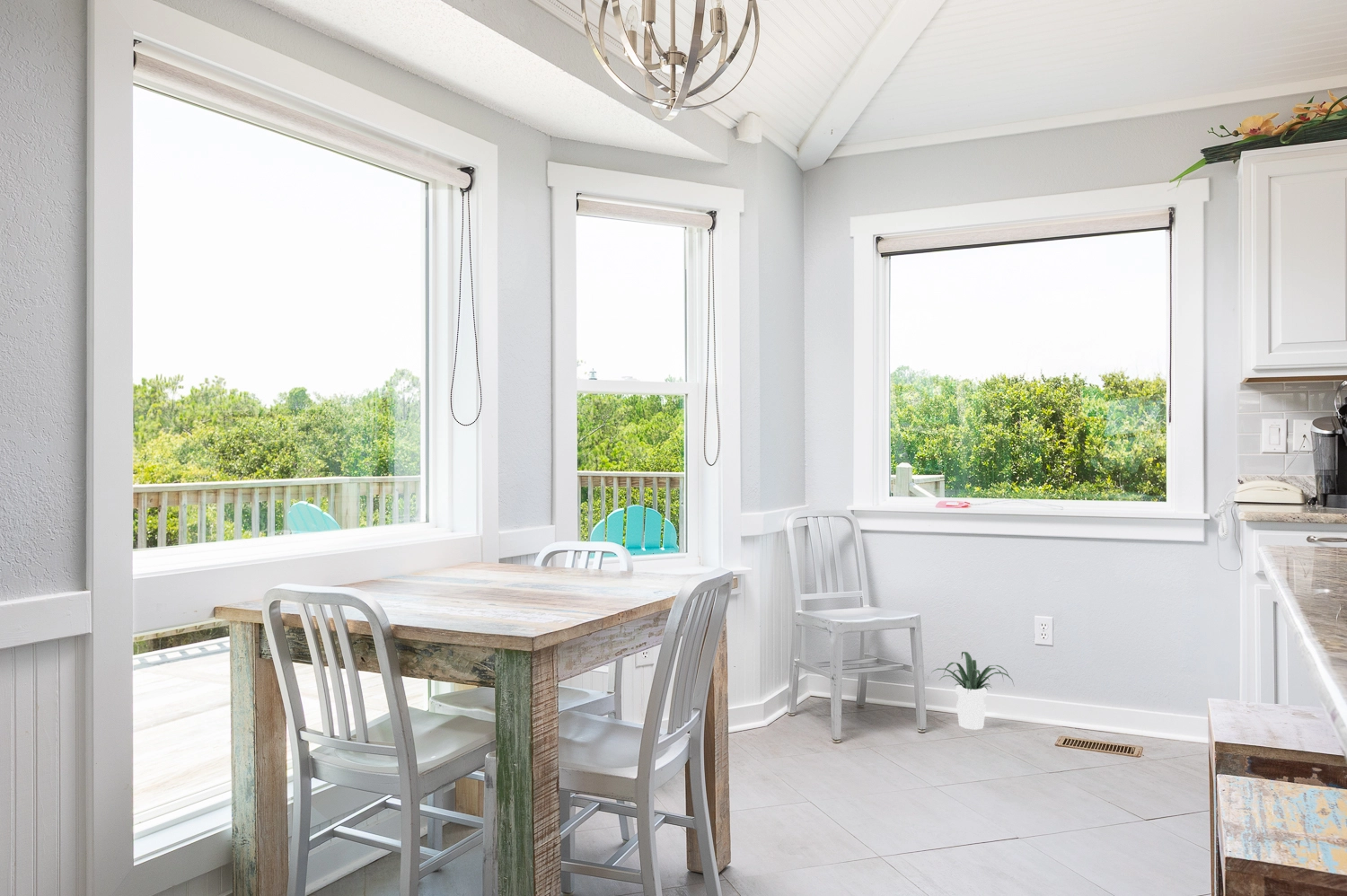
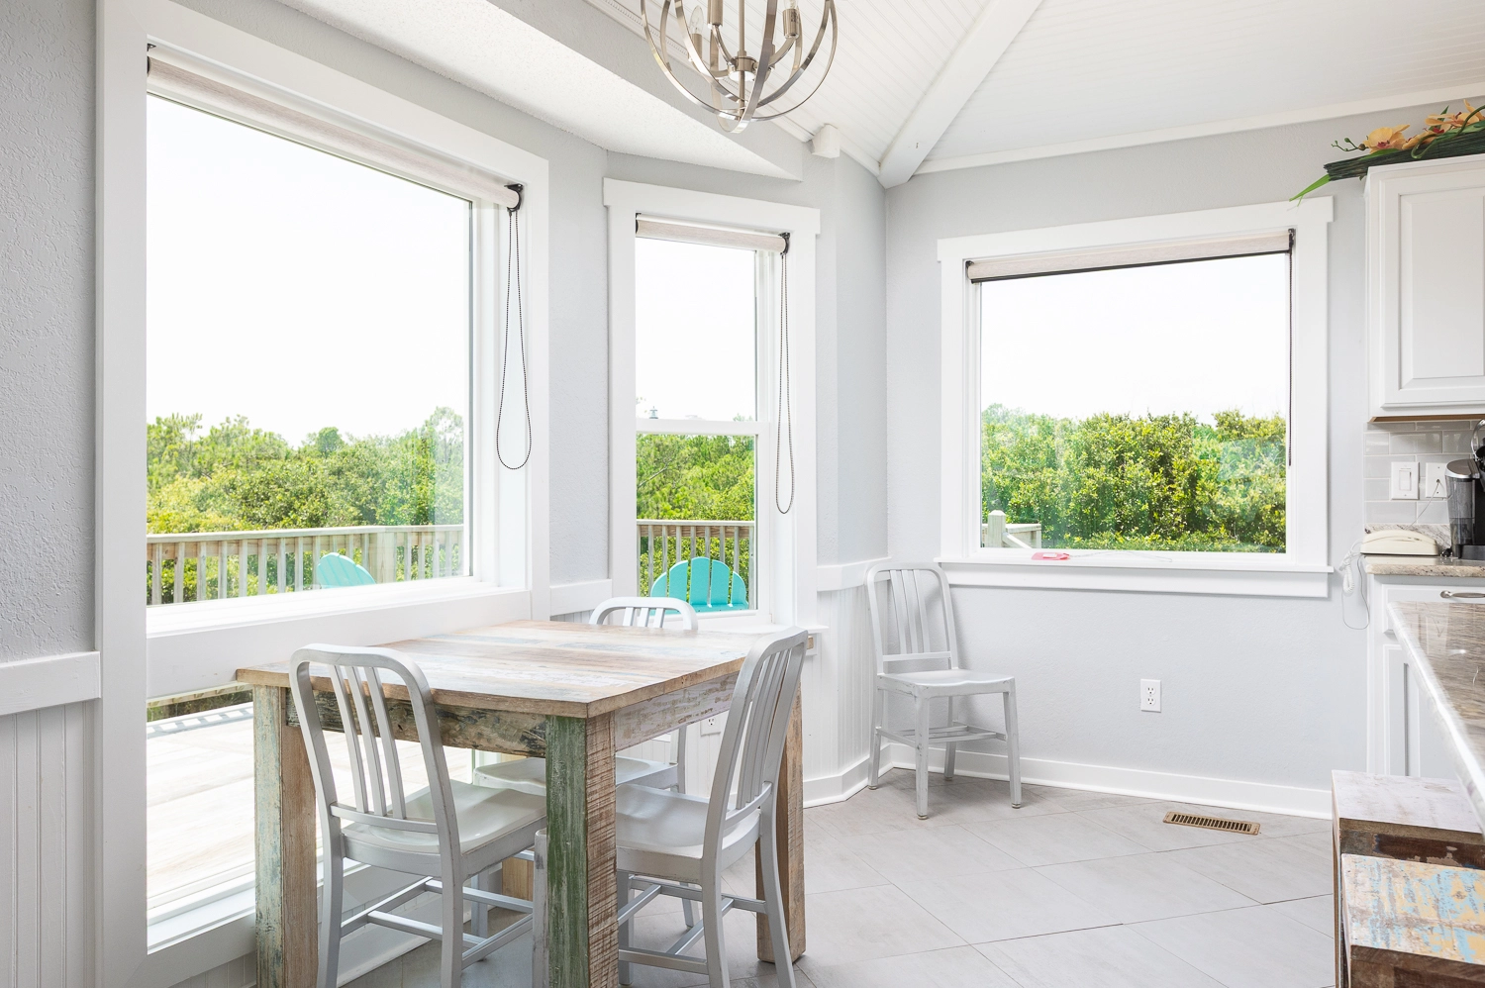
- potted plant [927,651,1015,731]
